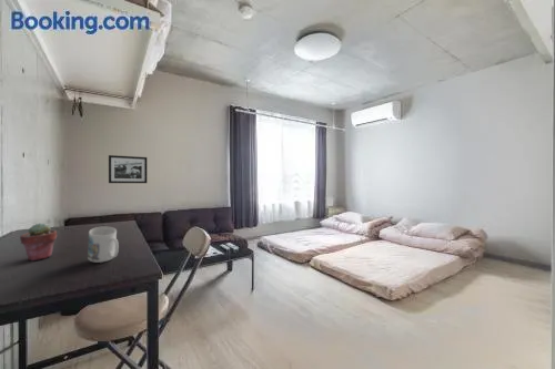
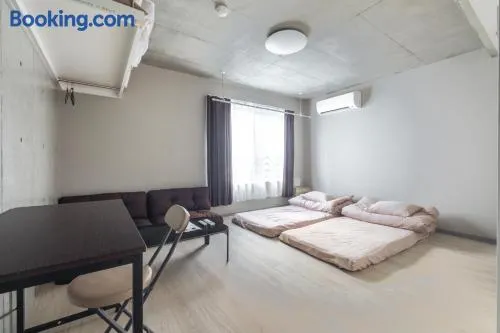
- potted succulent [19,222,58,262]
- picture frame [108,154,148,184]
- mug [87,226,120,264]
